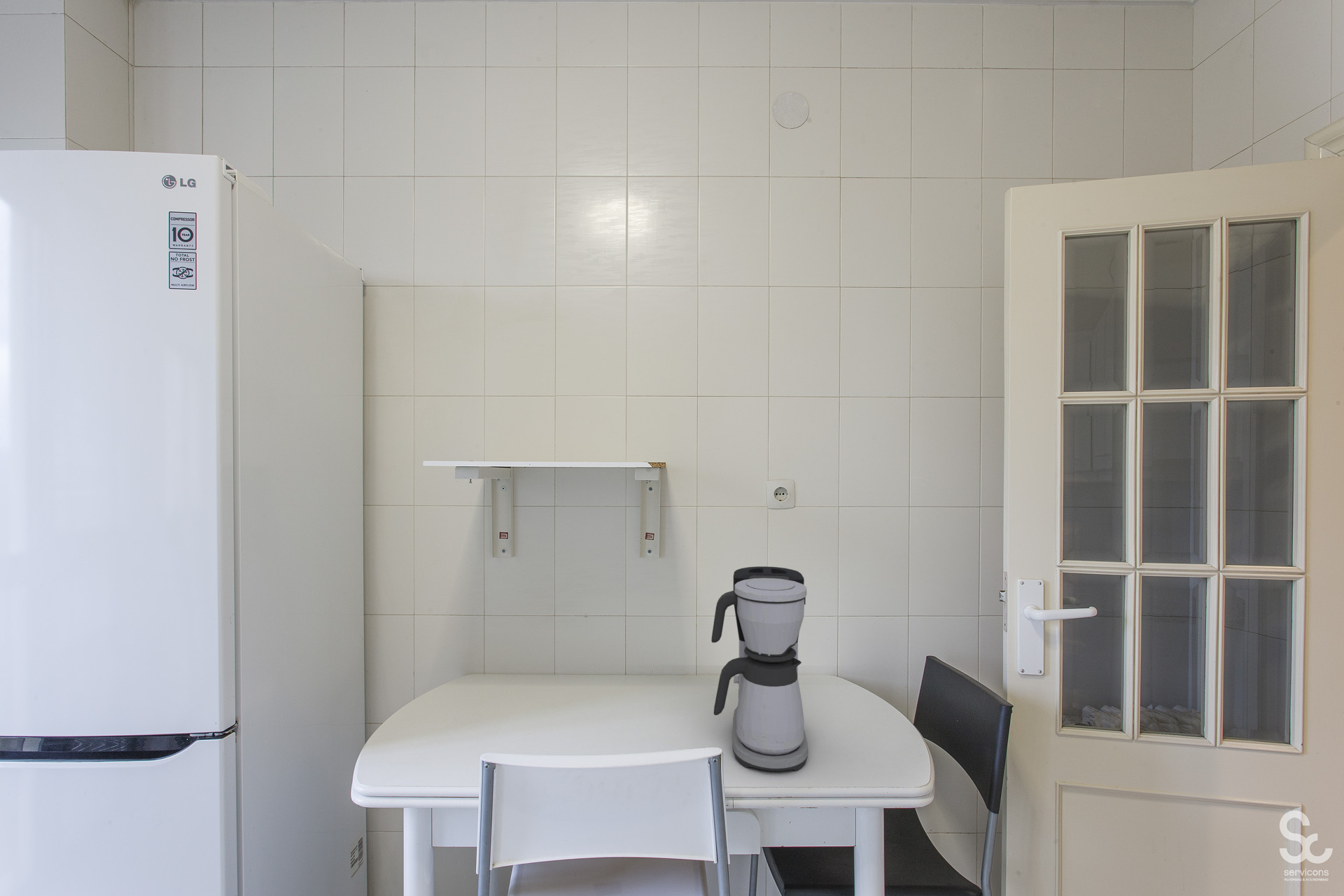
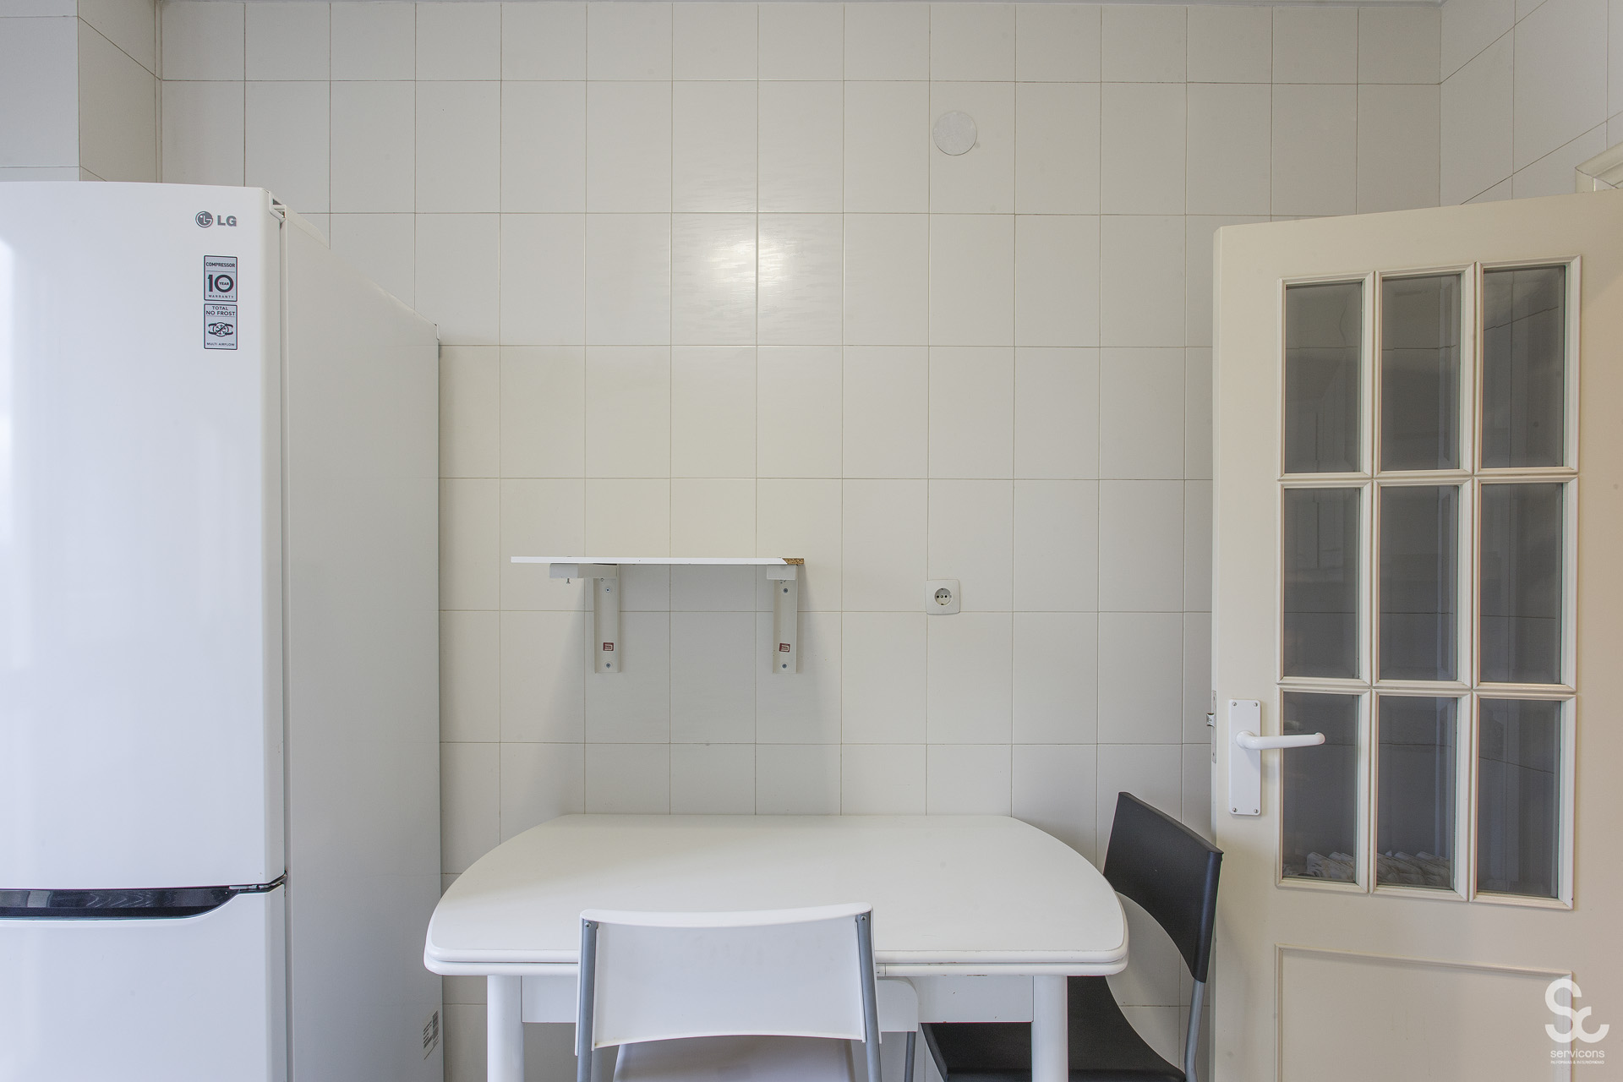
- coffee maker [710,566,809,772]
